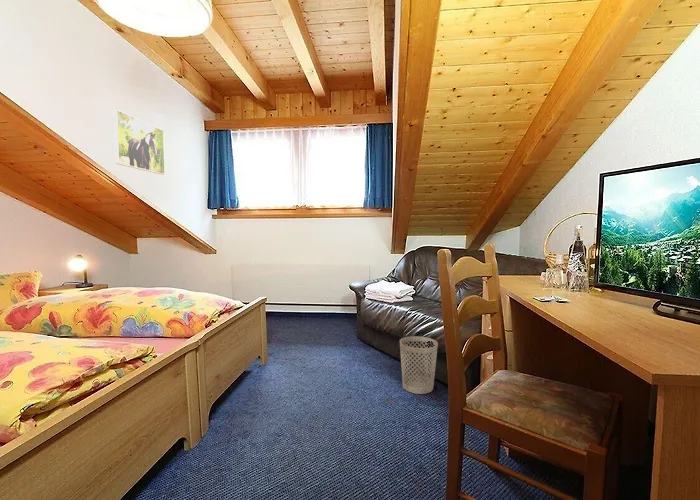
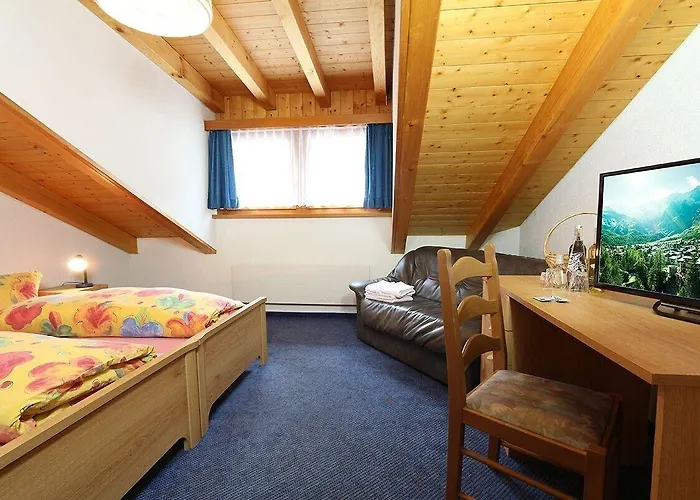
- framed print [112,108,166,176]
- wastebasket [399,335,439,395]
